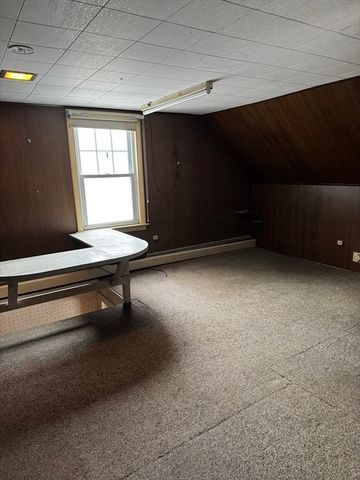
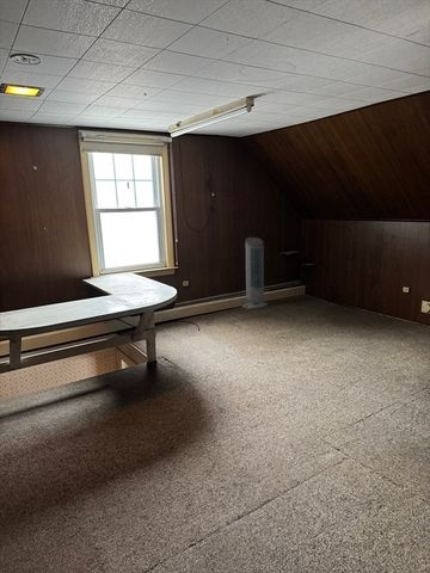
+ air purifier [241,236,269,310]
